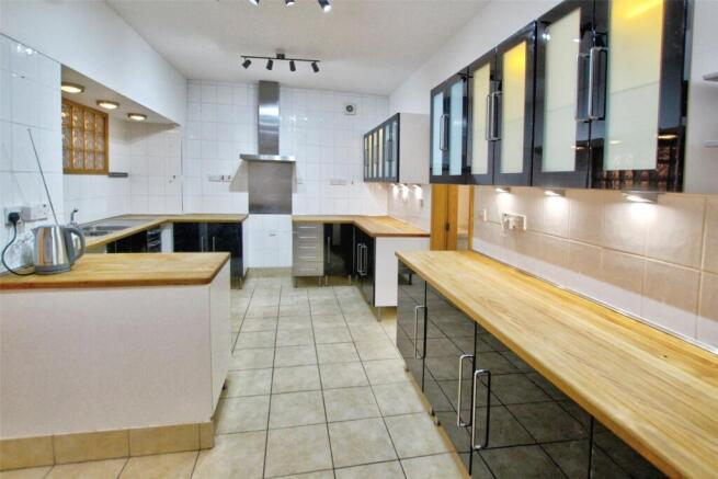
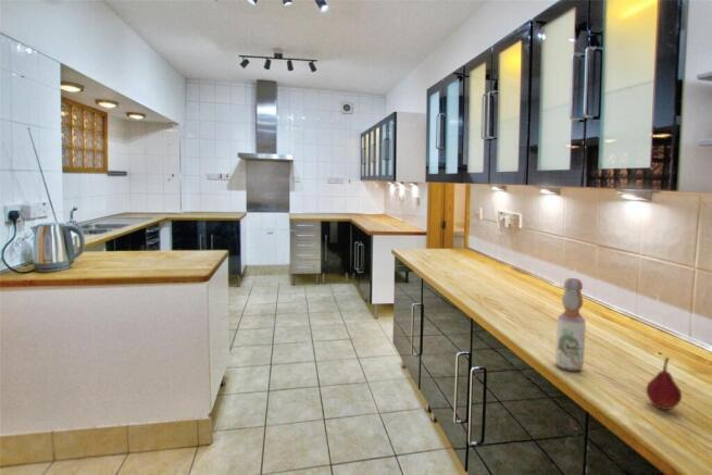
+ bottle [554,277,587,372]
+ fruit [645,355,683,411]
